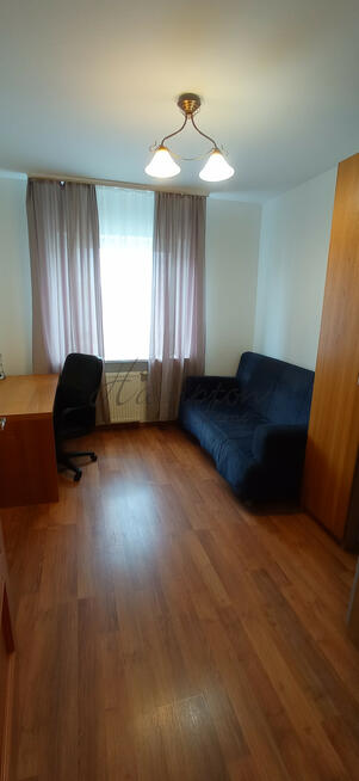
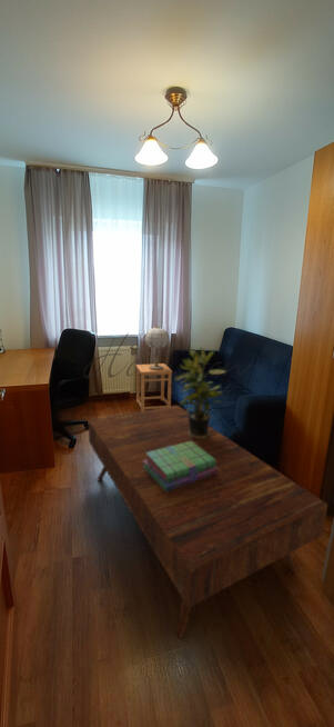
+ table lamp [143,325,170,370]
+ stack of books [143,441,217,491]
+ coffee table [88,405,328,639]
+ side table [135,362,173,411]
+ potted plant [173,346,226,439]
